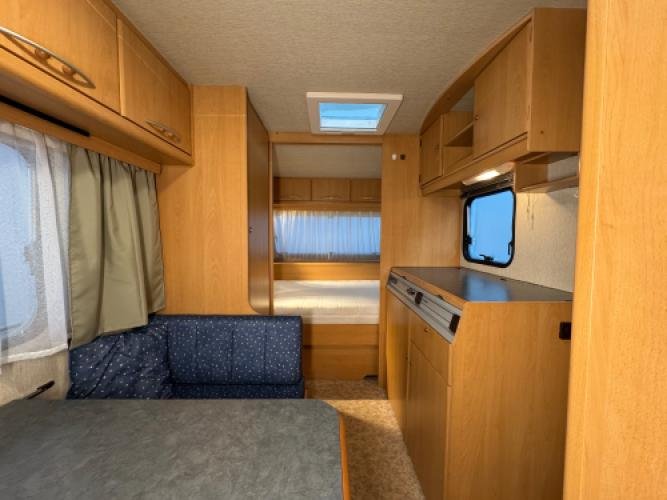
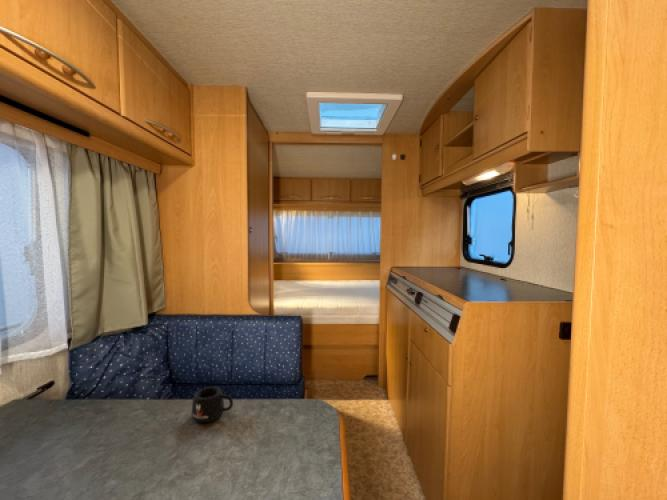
+ mug [191,386,234,423]
